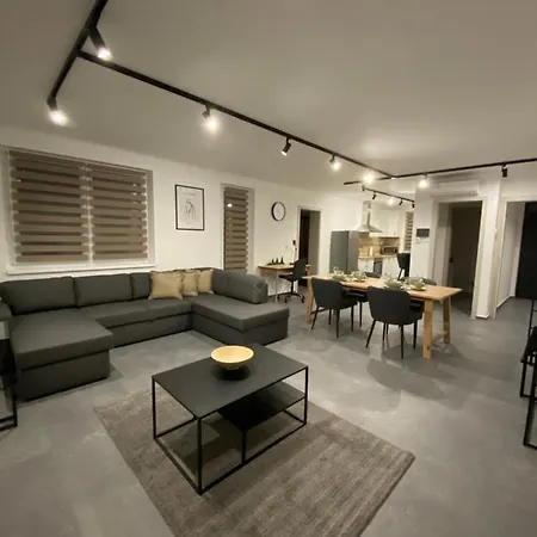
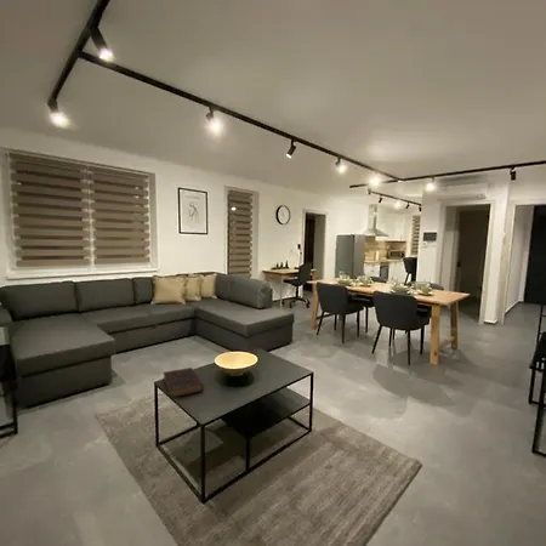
+ book [163,366,205,399]
